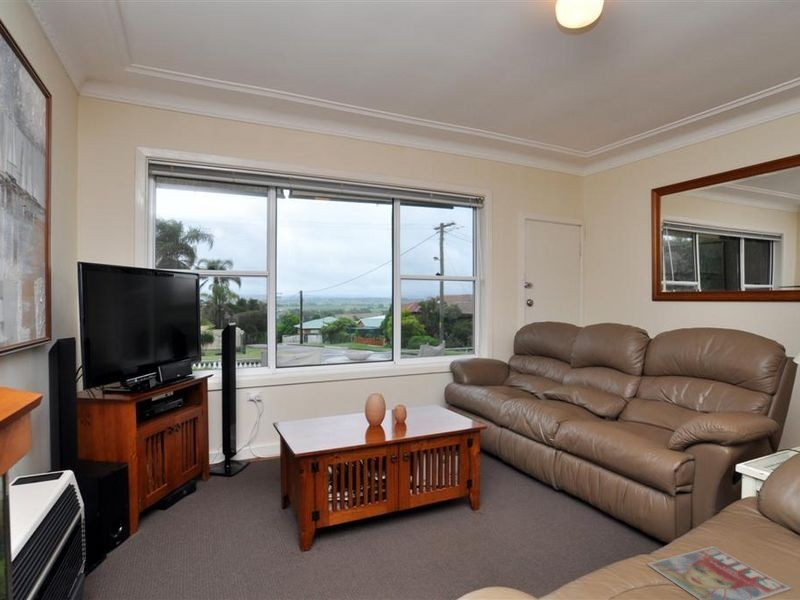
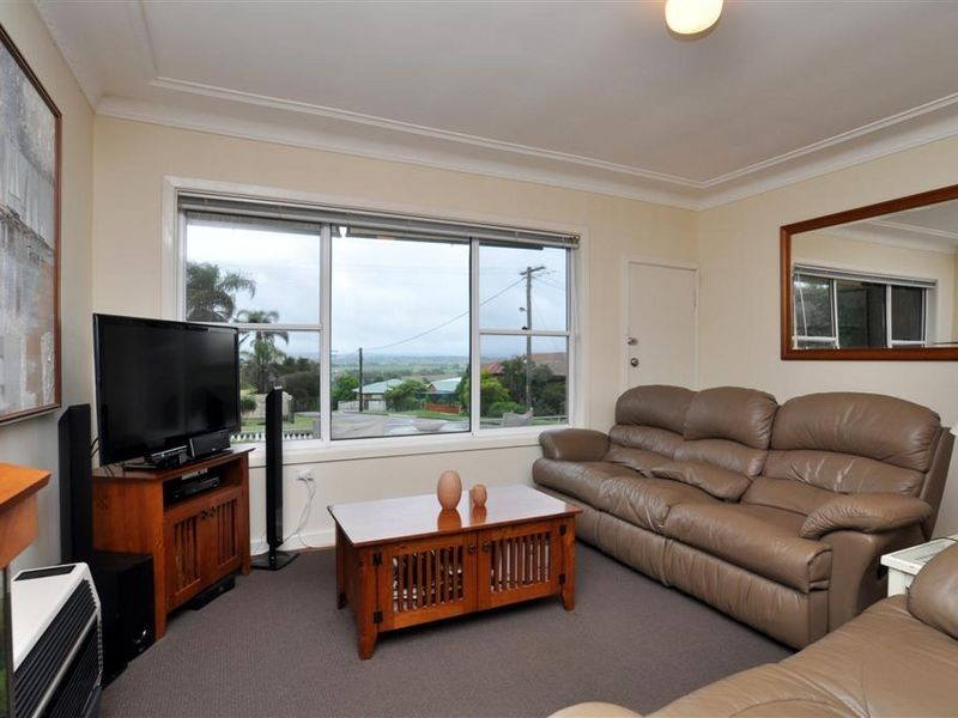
- magazine [645,545,792,600]
